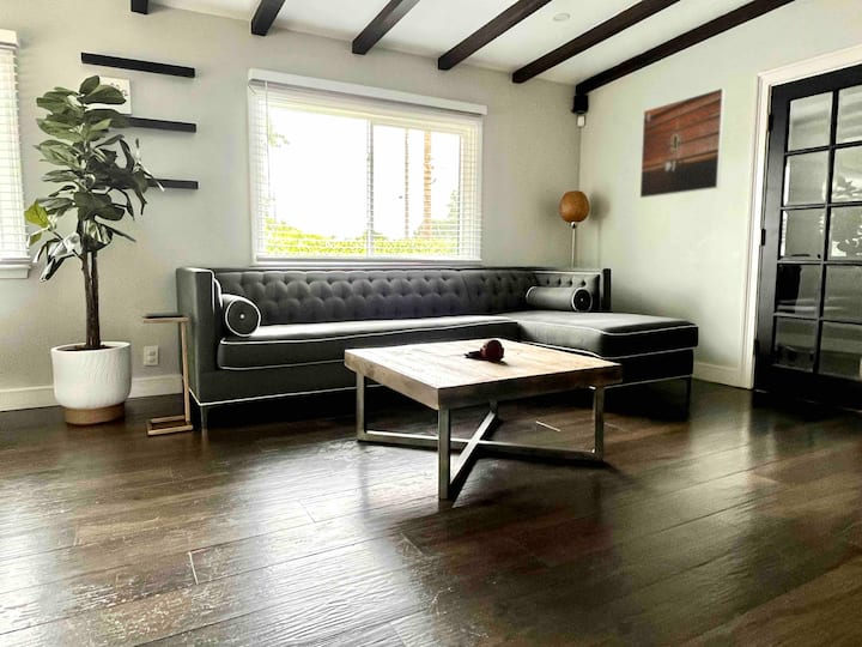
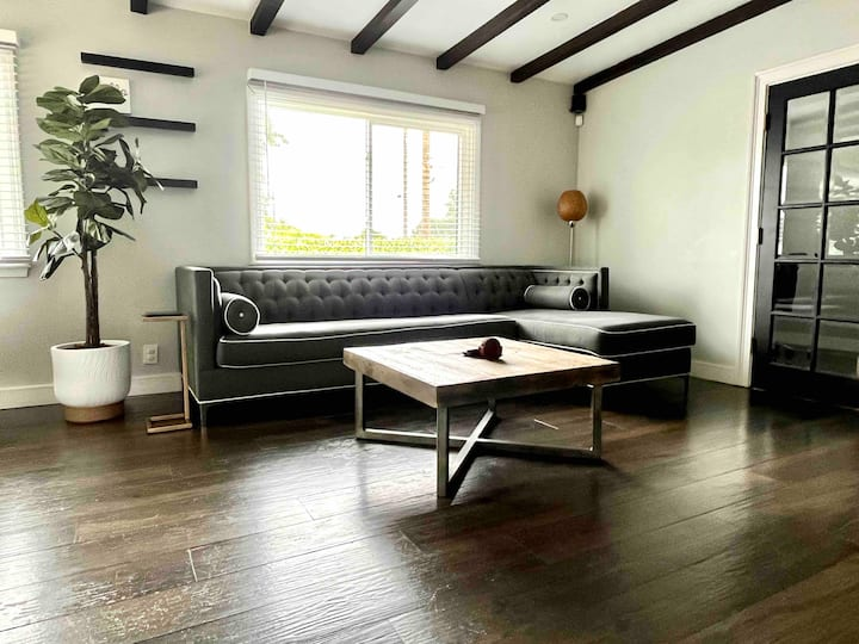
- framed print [639,87,727,199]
